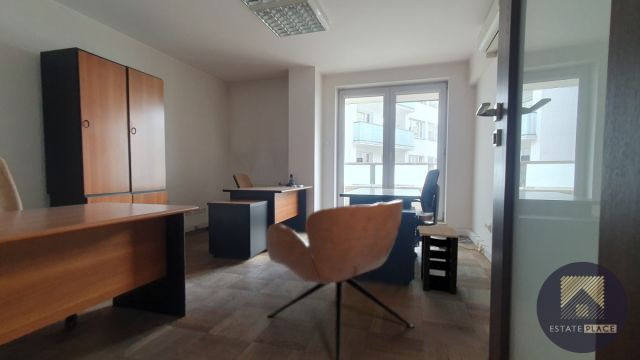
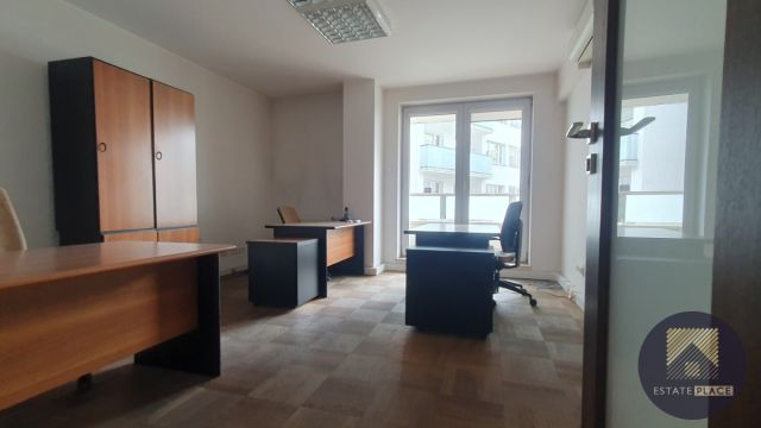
- armchair [265,199,416,360]
- side table [417,225,460,295]
